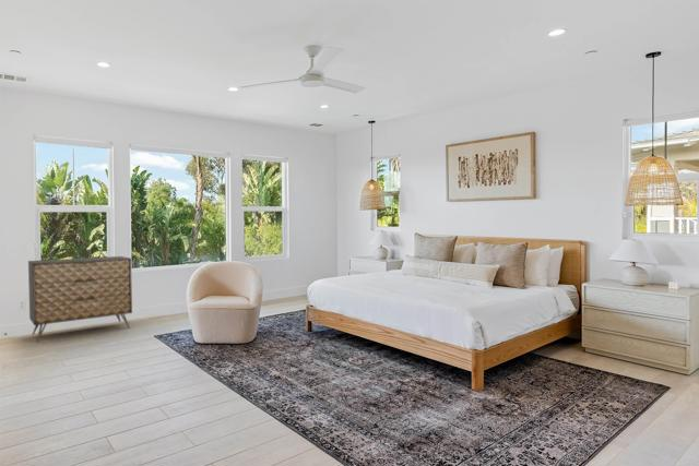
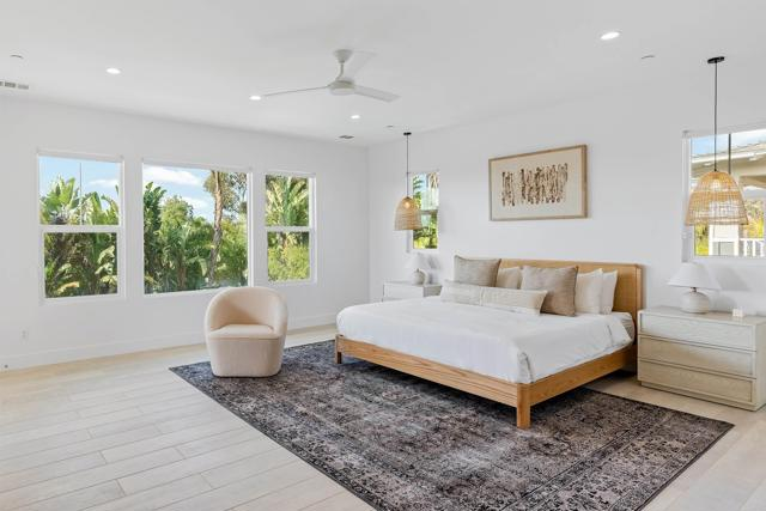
- dresser [27,255,133,343]
